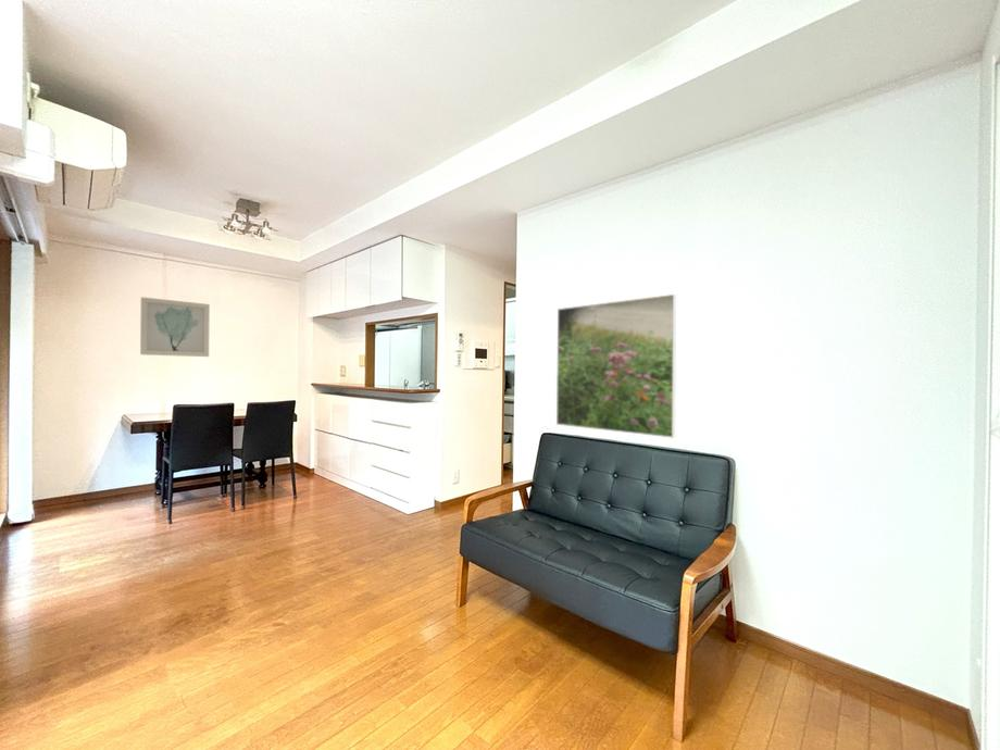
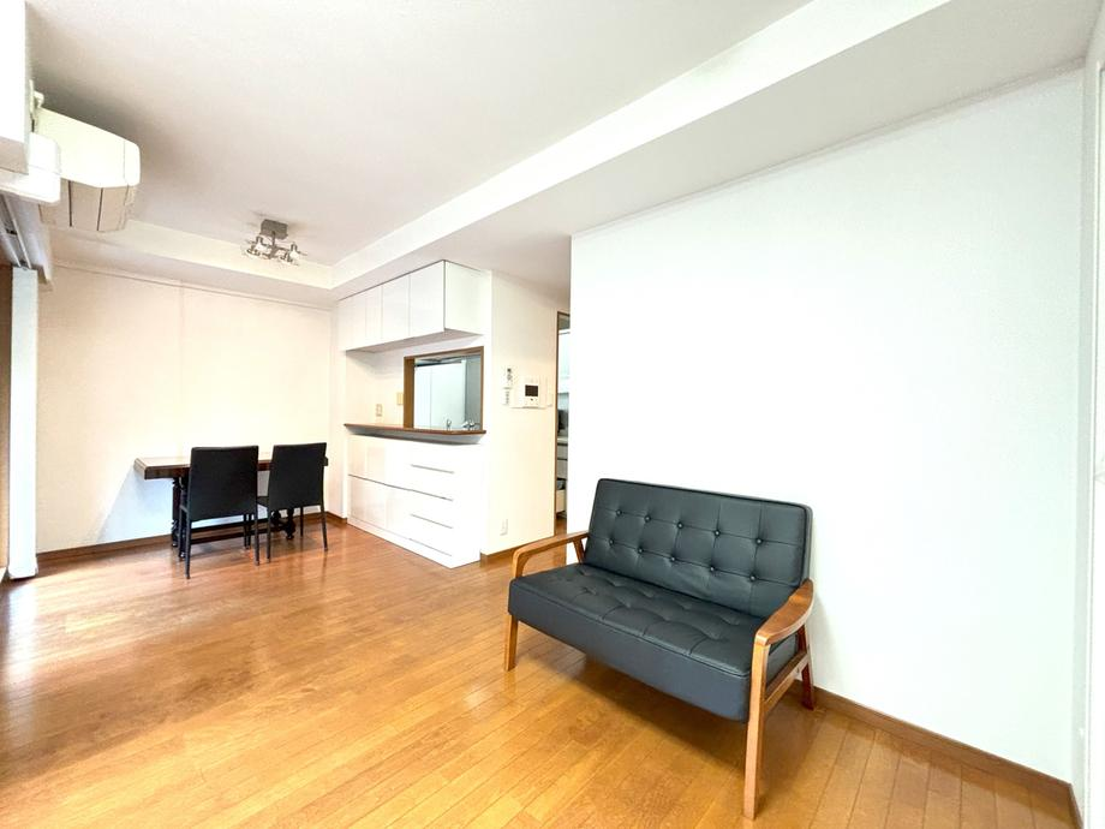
- wall art [139,296,211,358]
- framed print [555,293,678,439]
